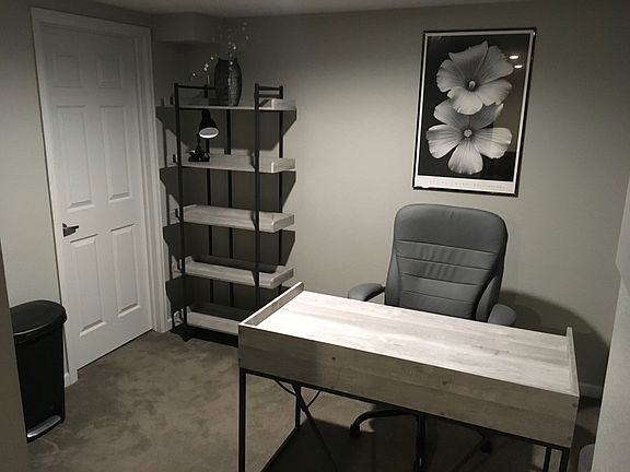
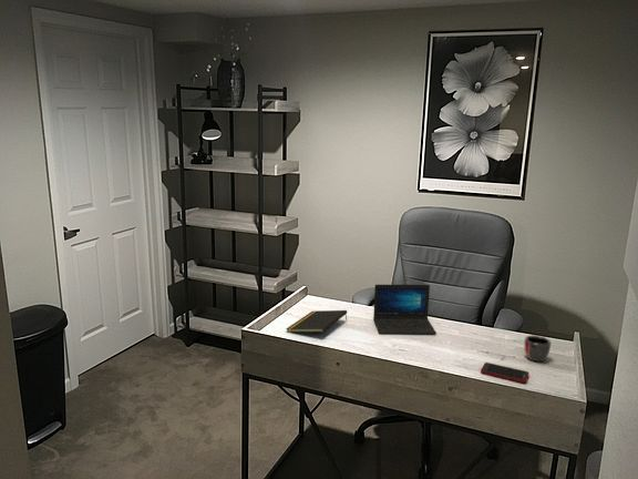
+ laptop [372,284,438,335]
+ notepad [285,309,348,334]
+ cell phone [480,361,529,384]
+ mug [524,335,552,363]
